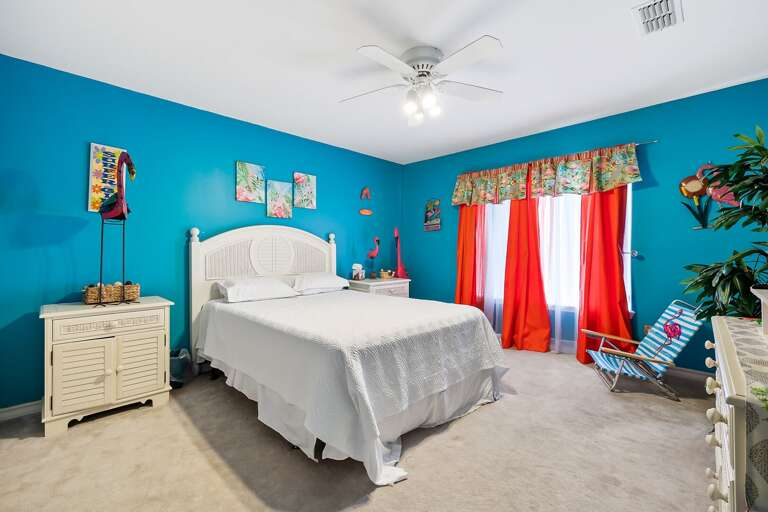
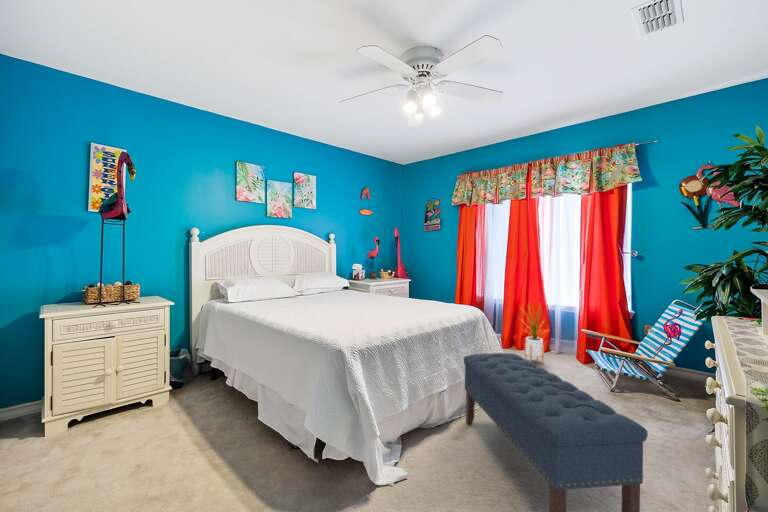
+ house plant [518,301,551,365]
+ bench [462,352,649,512]
